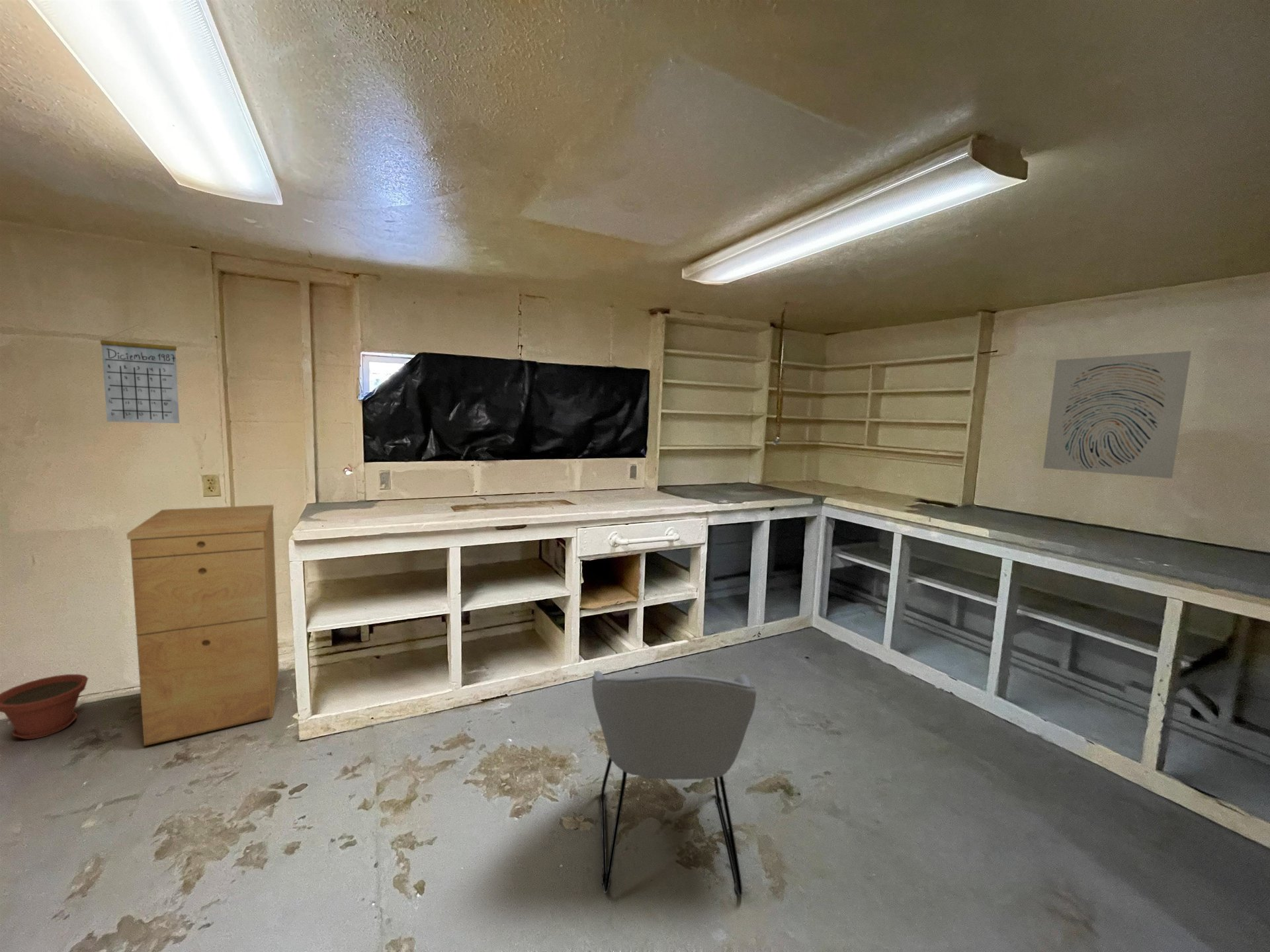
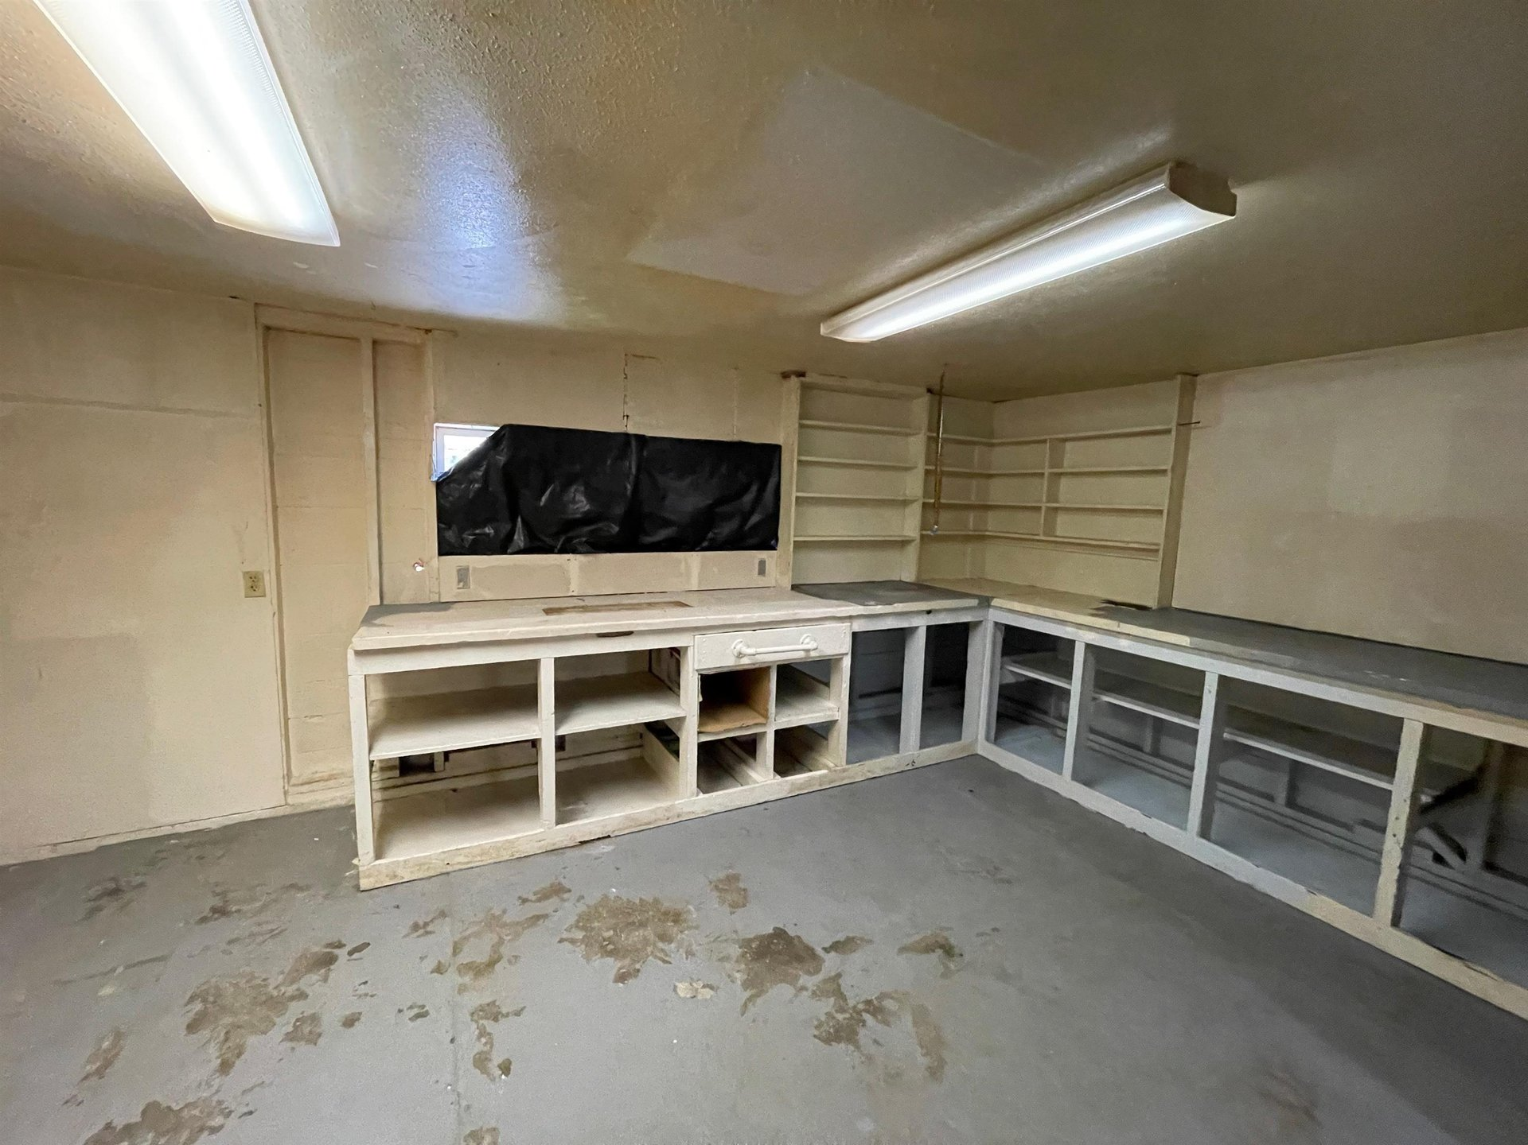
- calendar [100,324,180,424]
- plant pot [0,674,89,740]
- filing cabinet [126,504,280,746]
- wall art [1042,350,1192,479]
- chair [591,670,757,897]
